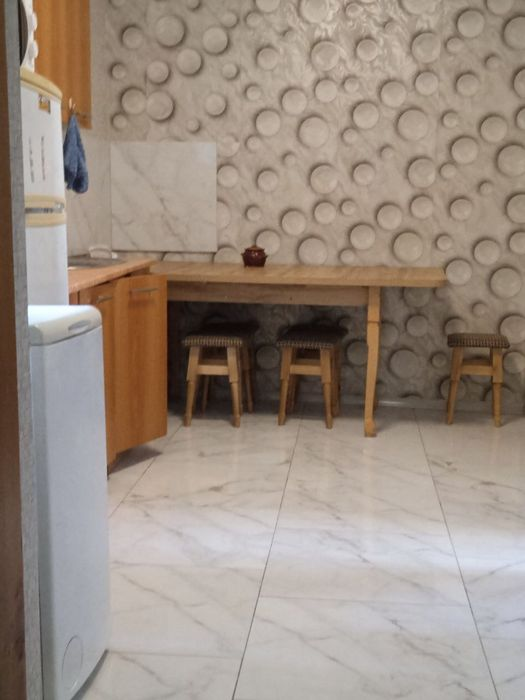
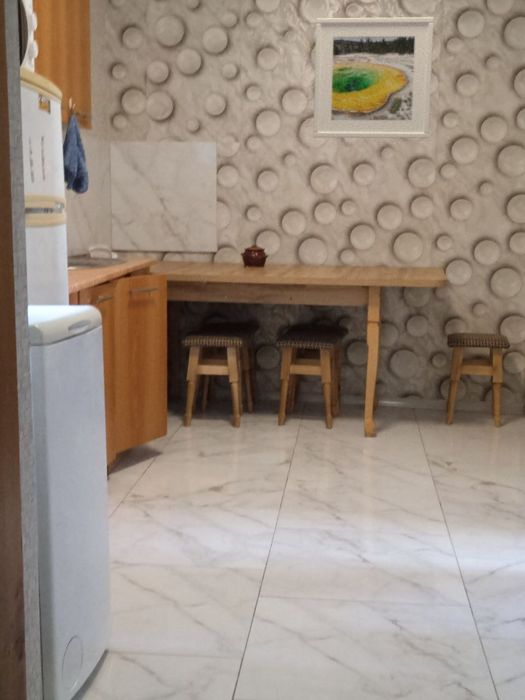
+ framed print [312,16,435,139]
